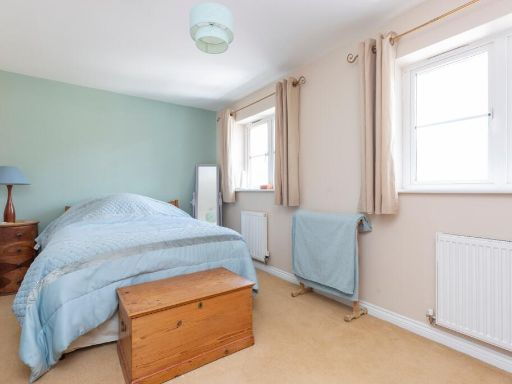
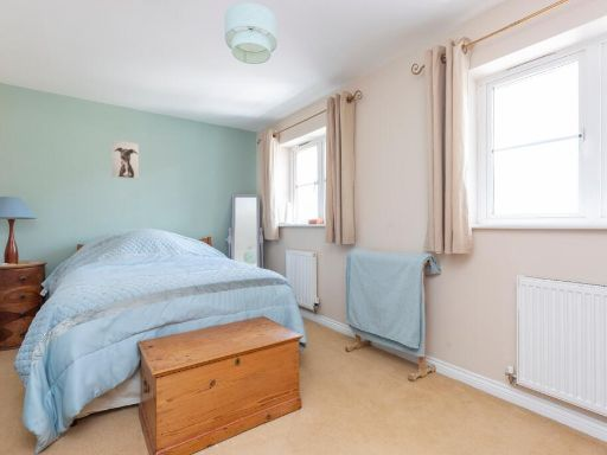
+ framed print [110,139,140,180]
